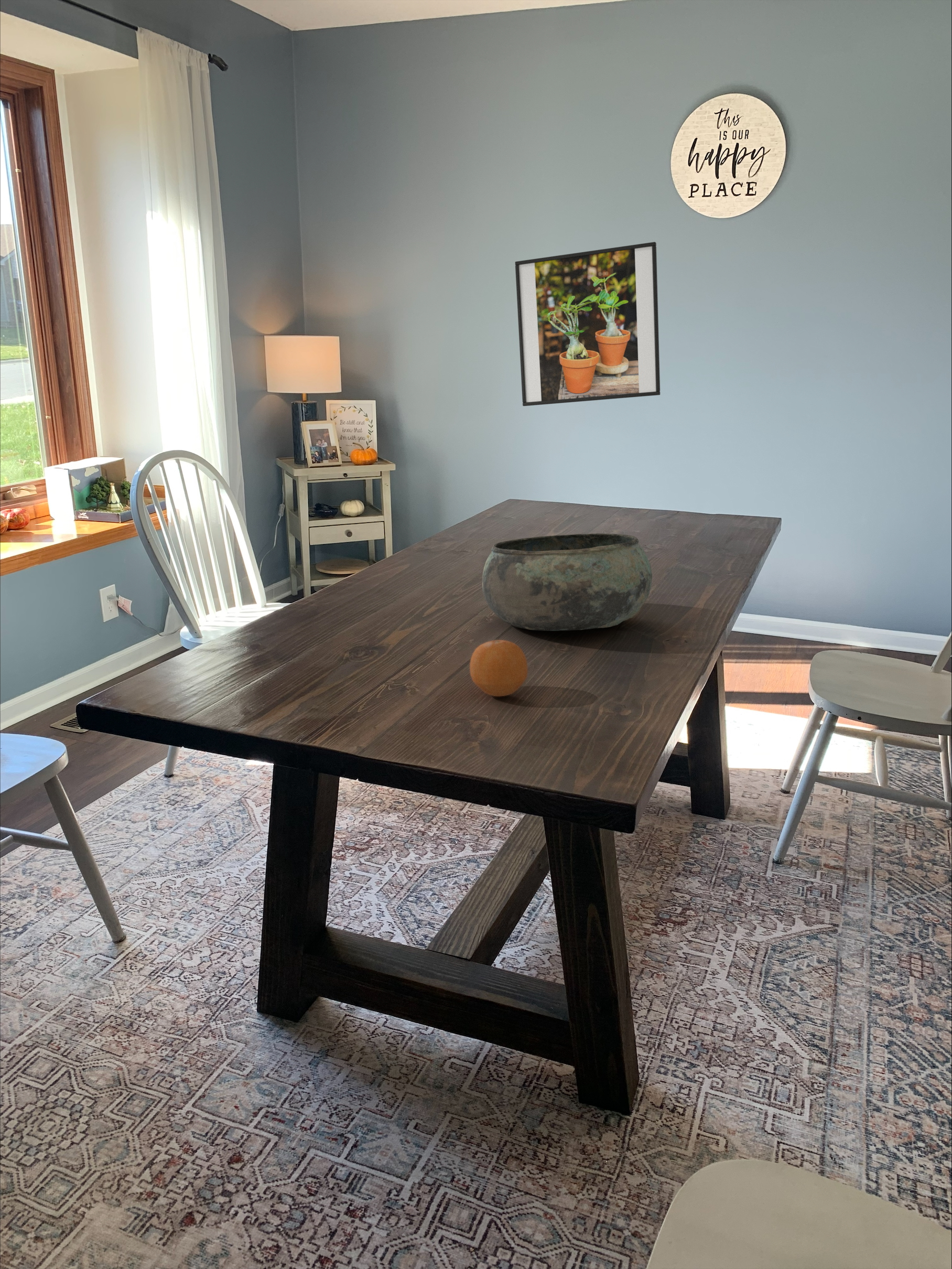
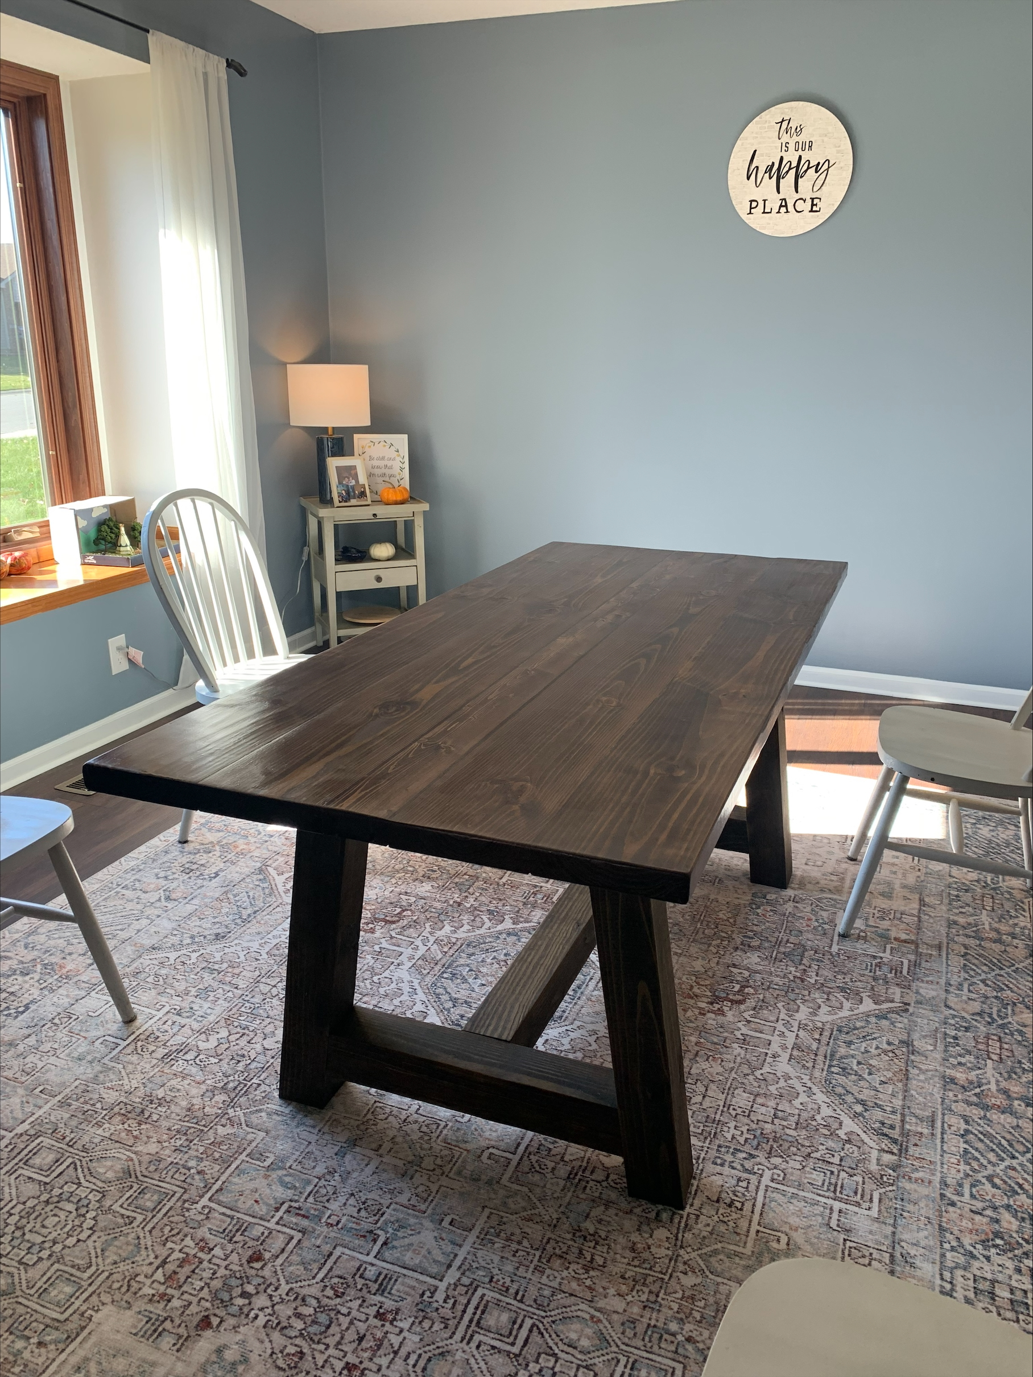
- bowl [482,533,653,631]
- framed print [514,241,661,406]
- fruit [469,639,528,697]
